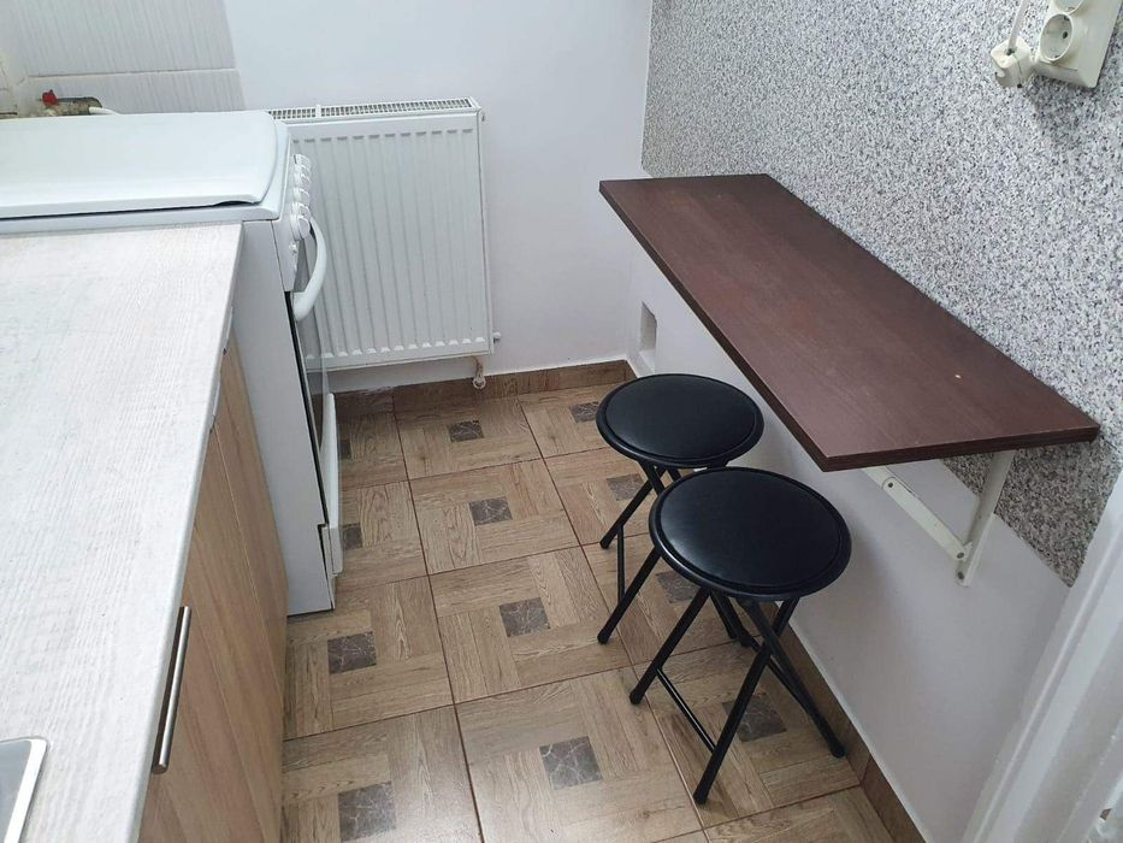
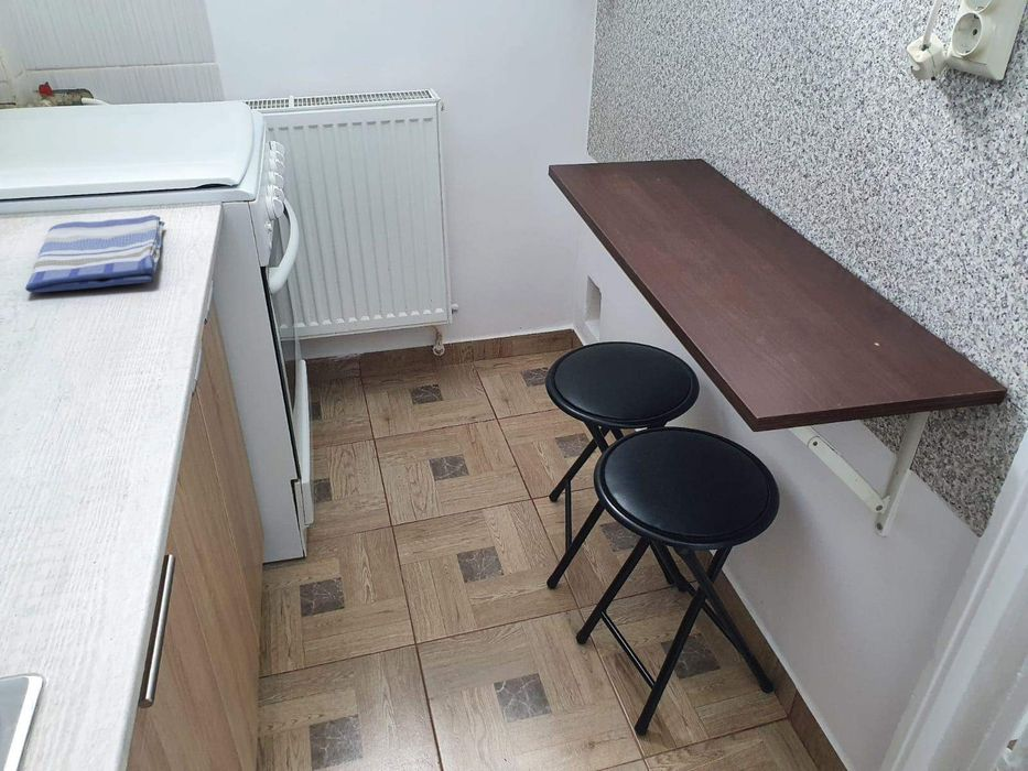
+ dish towel [24,214,166,293]
